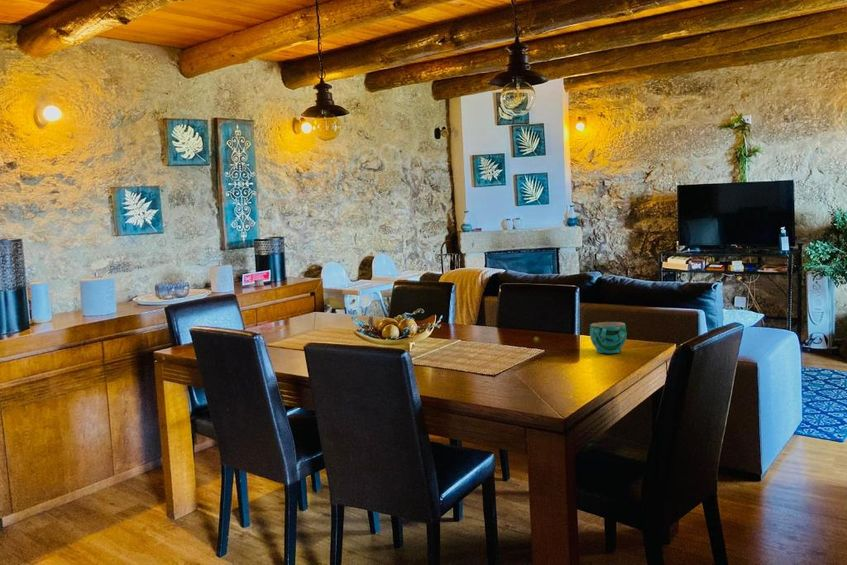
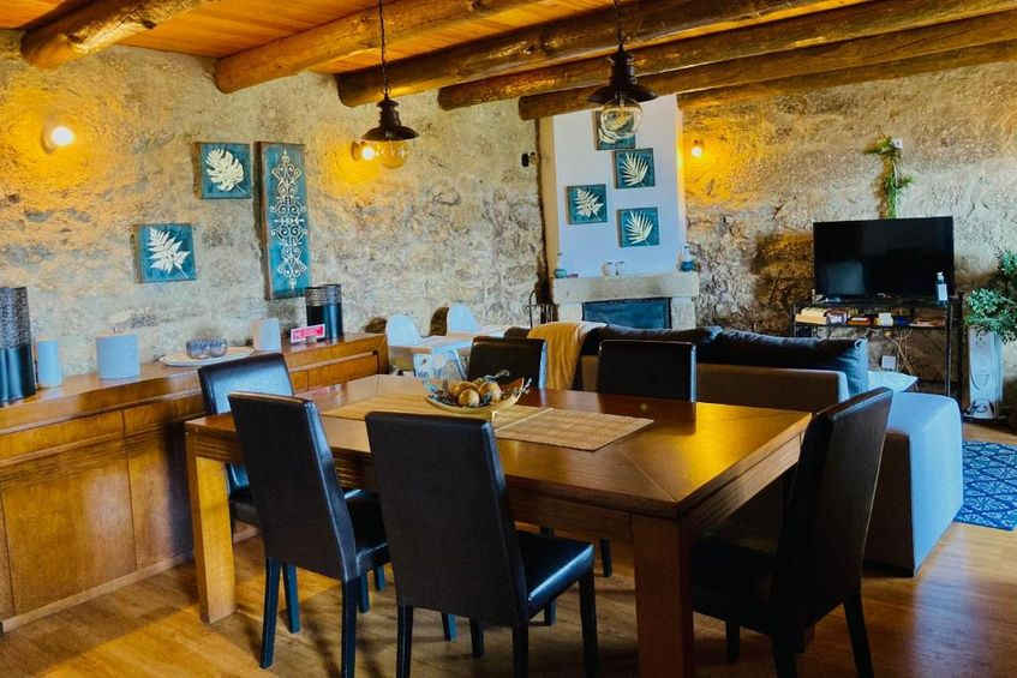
- cup [589,321,627,354]
